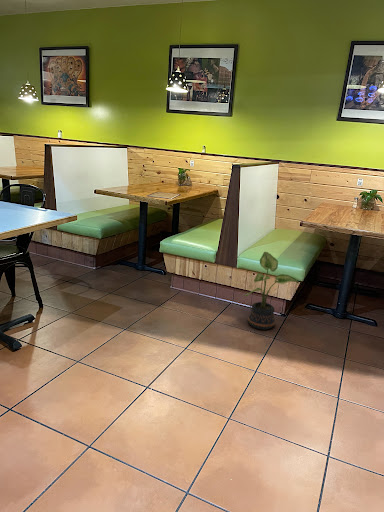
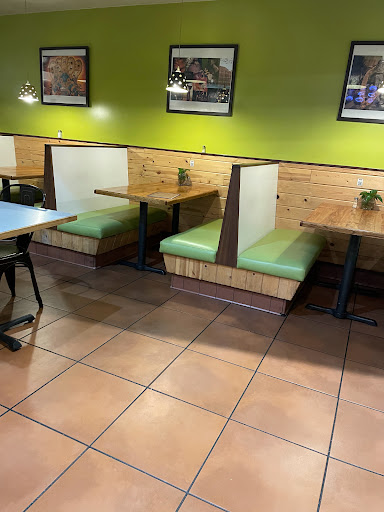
- potted plant [243,251,300,331]
